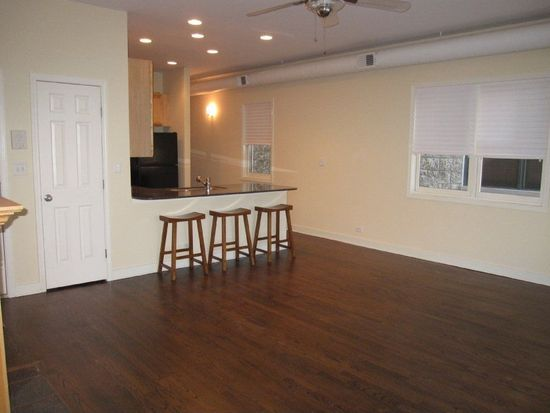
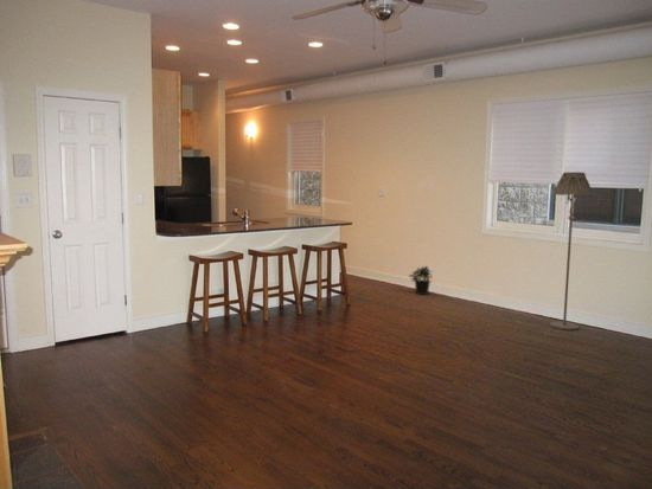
+ floor lamp [549,170,593,332]
+ potted plant [408,265,434,296]
